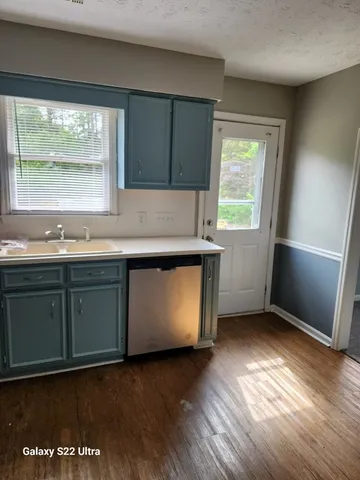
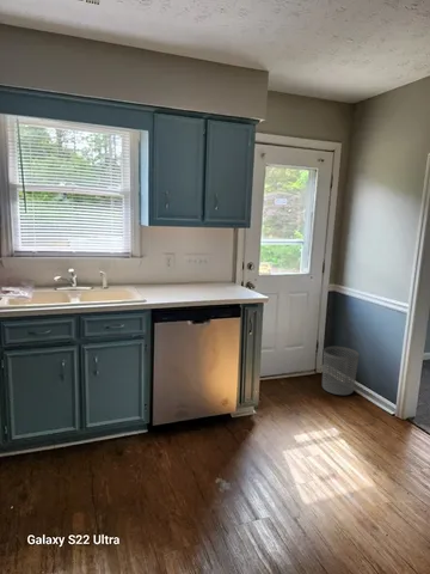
+ waste bin [321,346,361,396]
